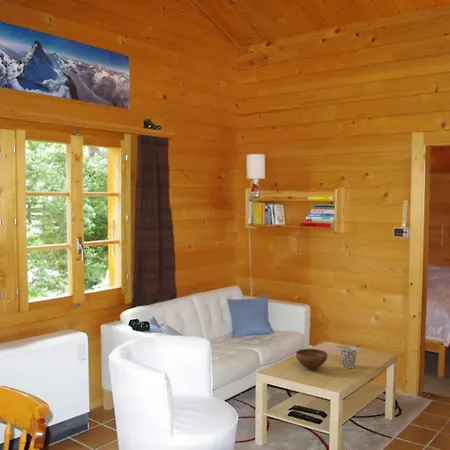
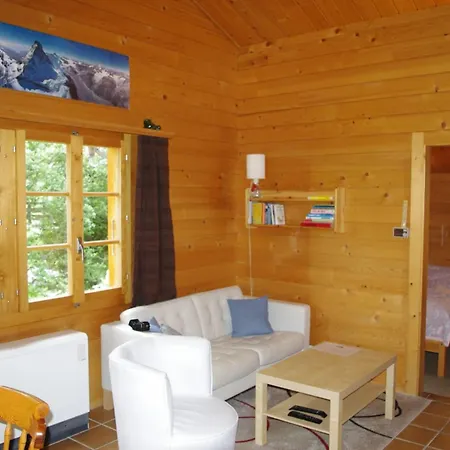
- cup [340,345,358,369]
- bowl [295,348,328,371]
